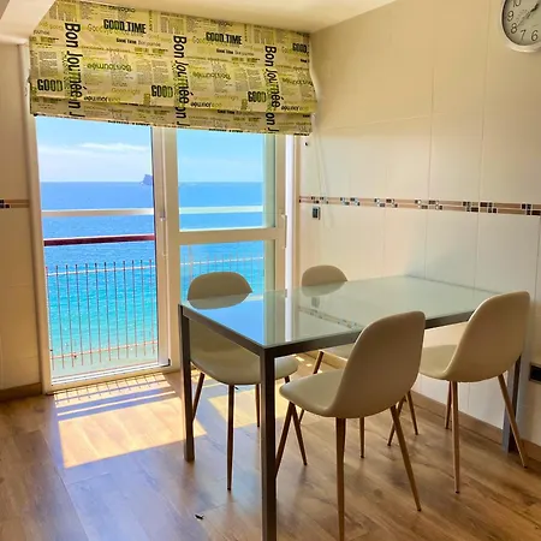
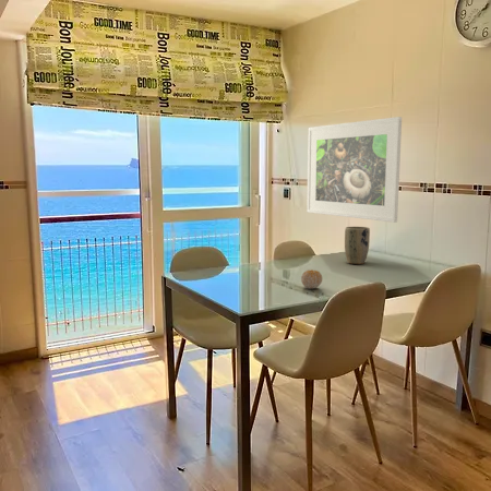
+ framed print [306,116,403,224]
+ plant pot [344,226,371,265]
+ fruit [300,268,323,290]
